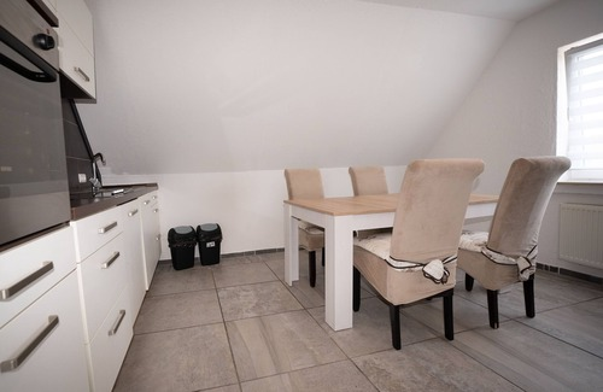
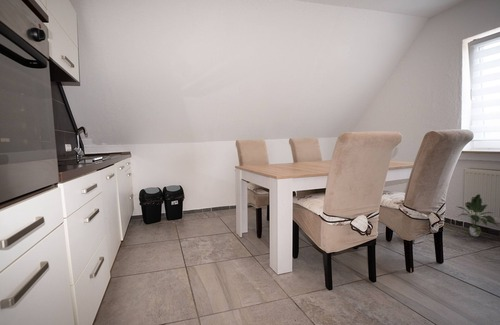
+ potted plant [456,193,499,237]
